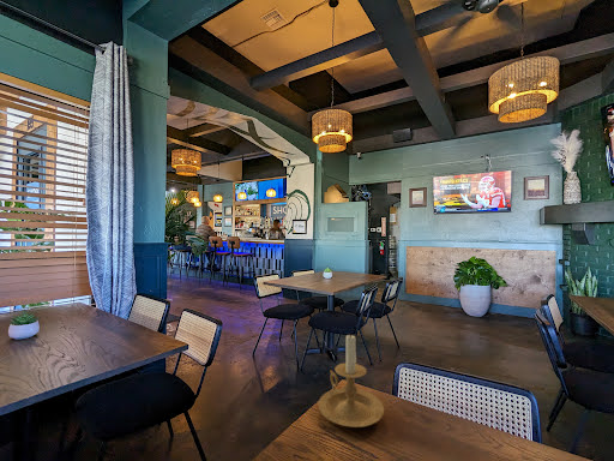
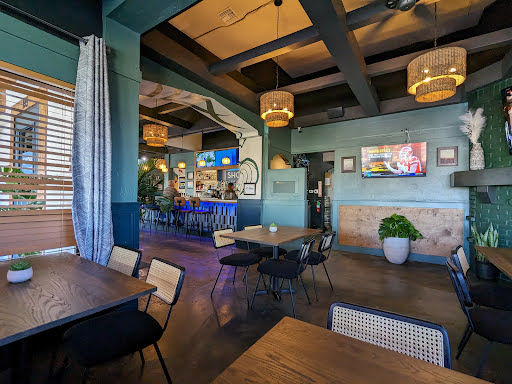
- candle holder [318,331,385,429]
